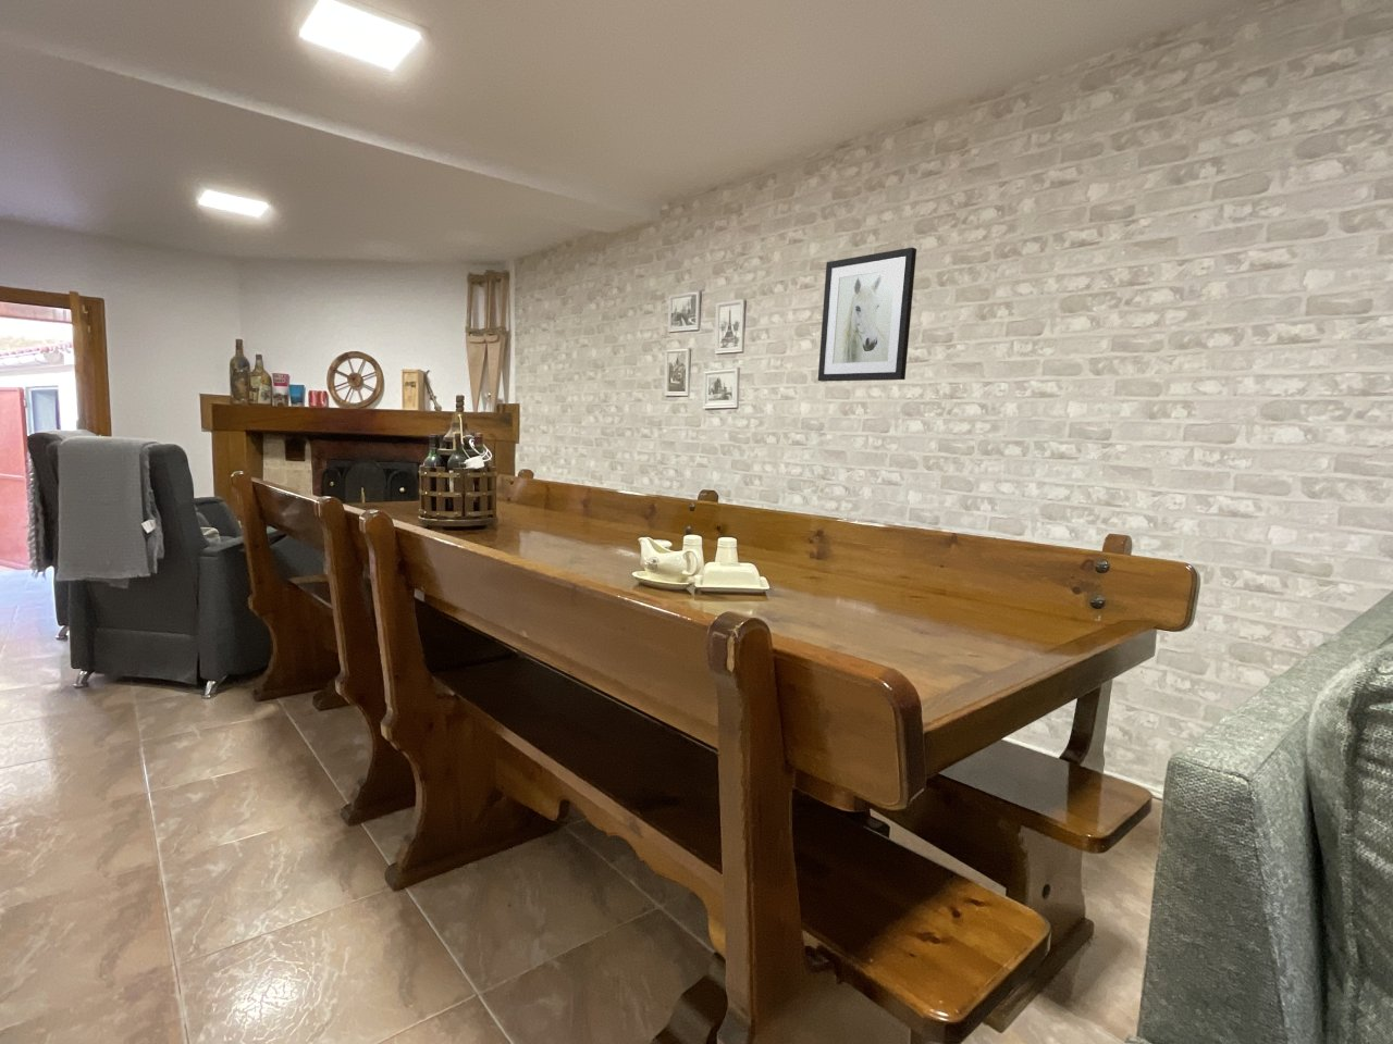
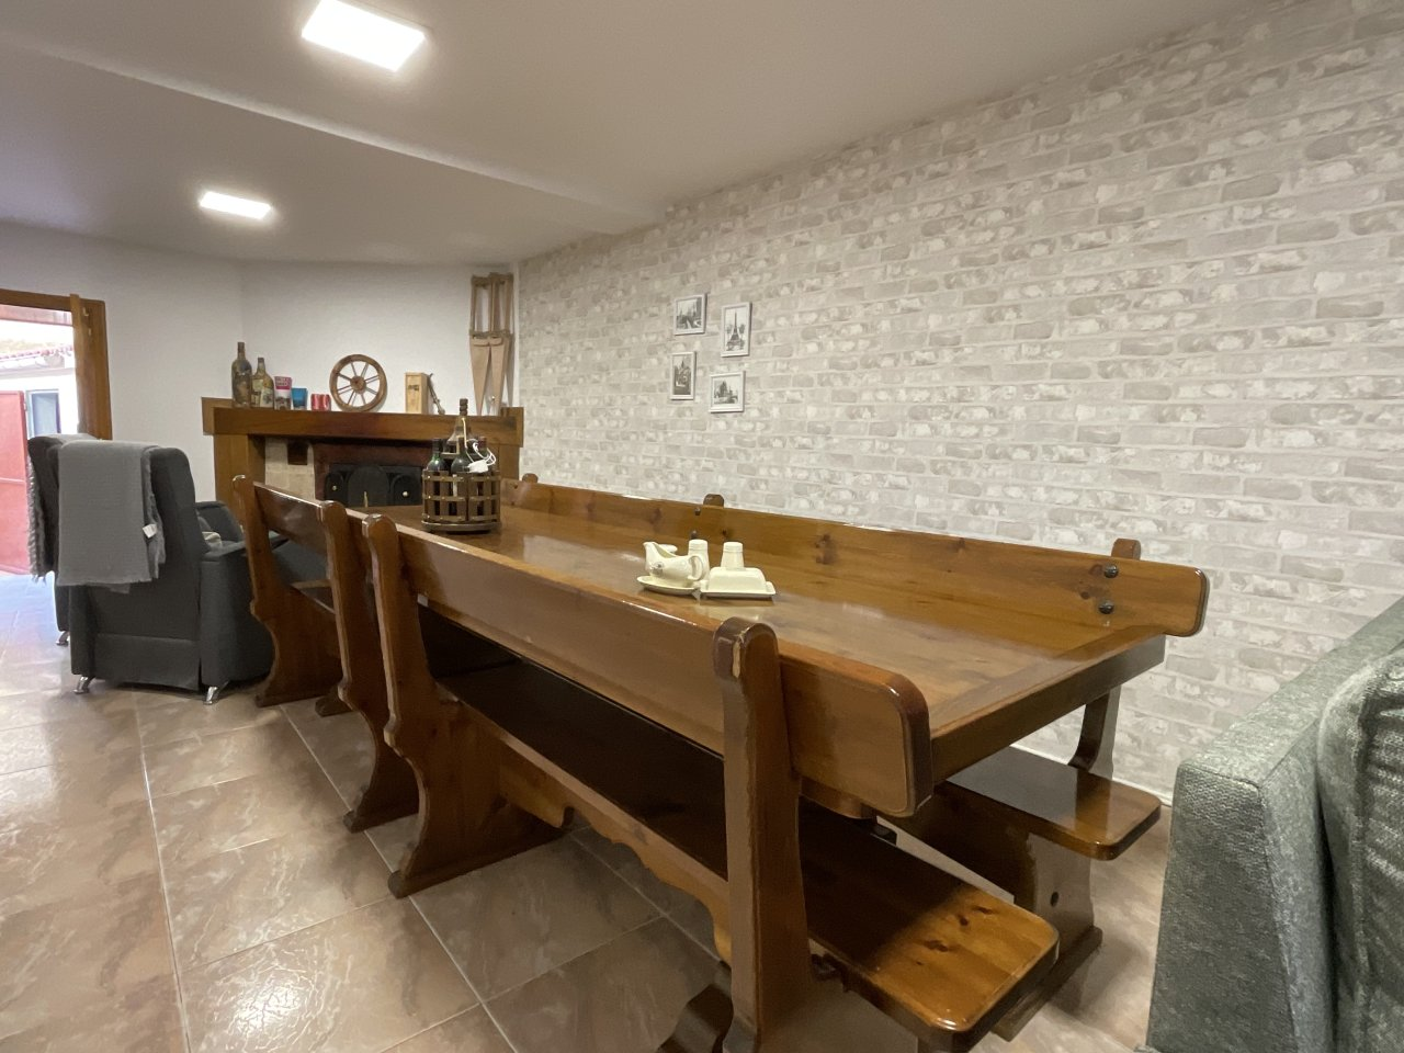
- wall art [817,246,917,383]
